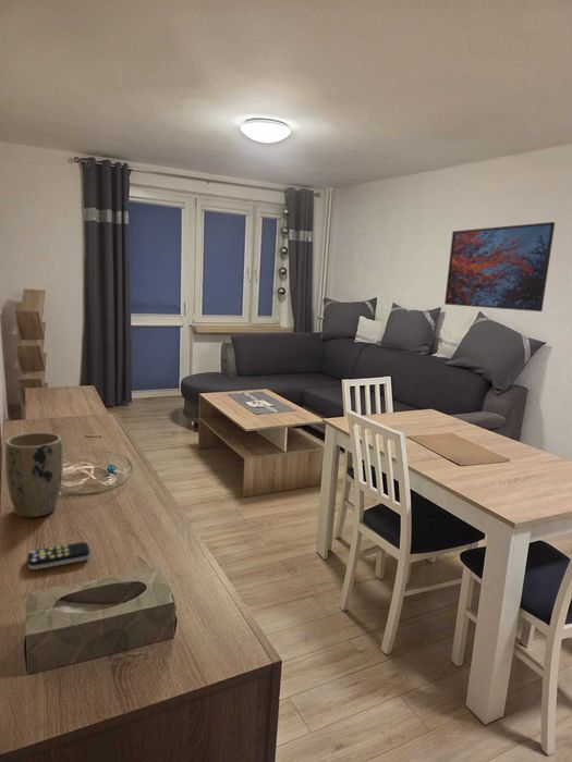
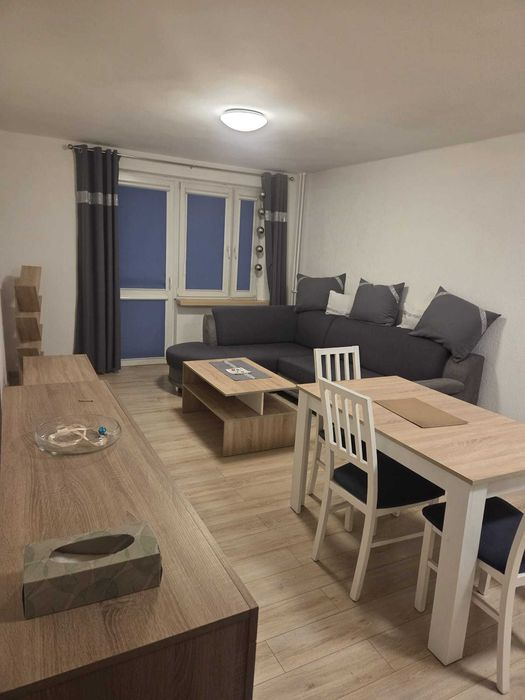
- remote control [26,541,92,570]
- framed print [443,221,556,312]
- plant pot [4,431,63,518]
